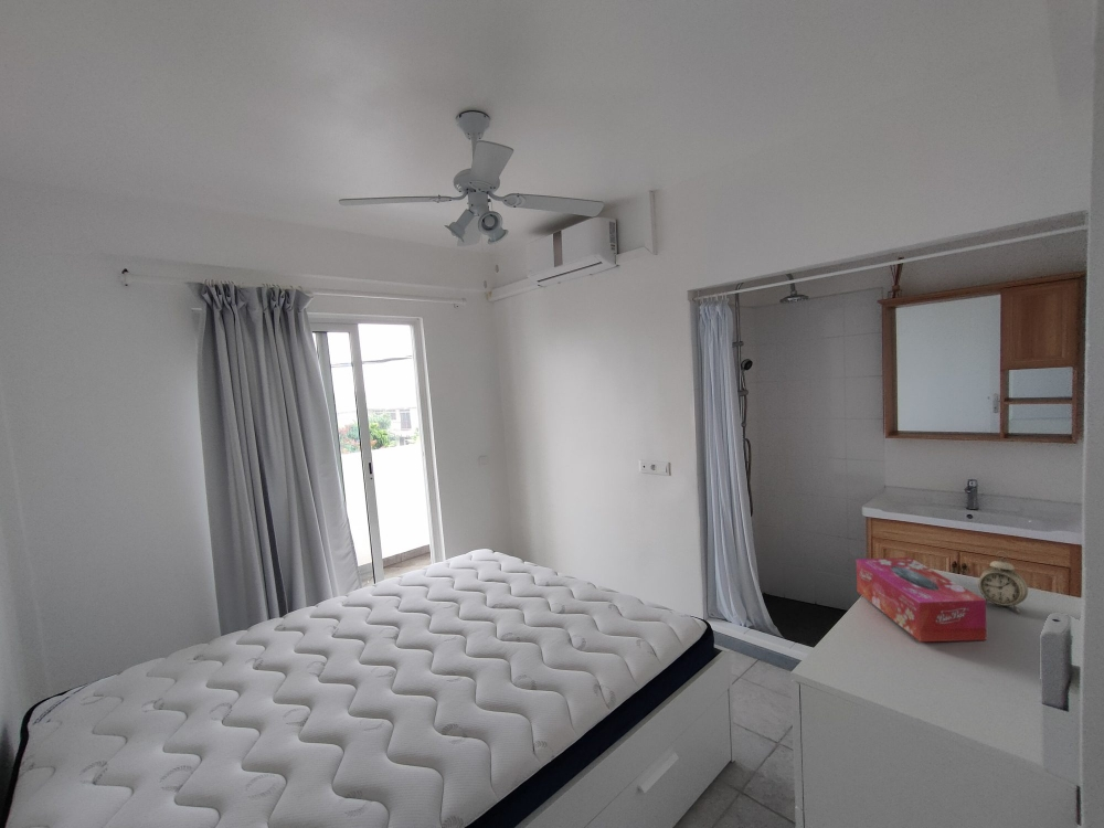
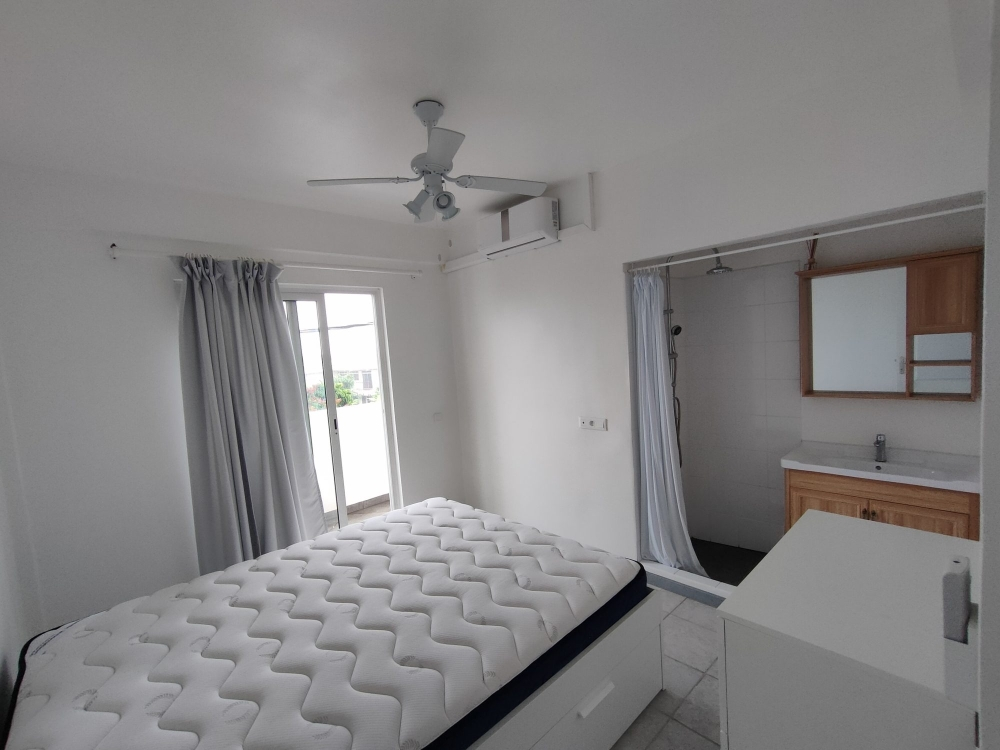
- alarm clock [977,550,1029,614]
- tissue box [856,556,987,643]
